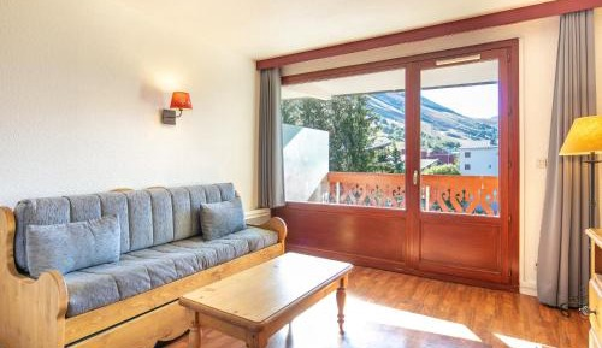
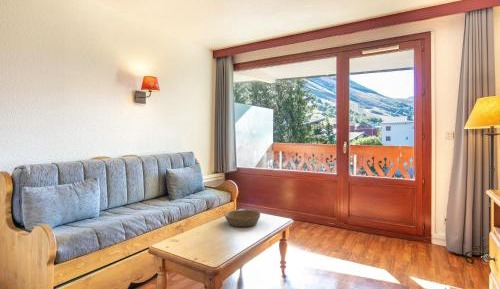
+ bowl [224,209,261,228]
